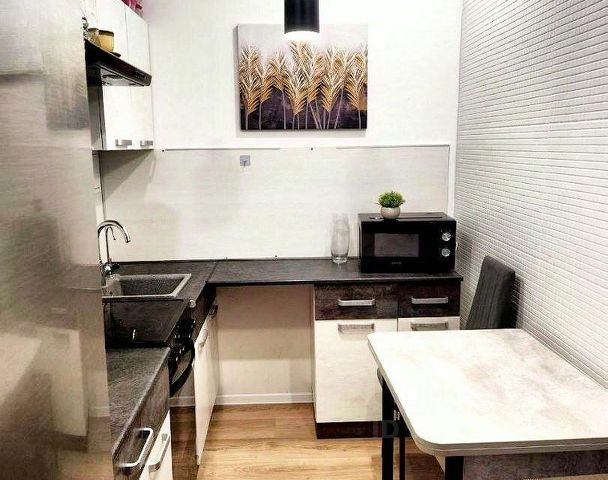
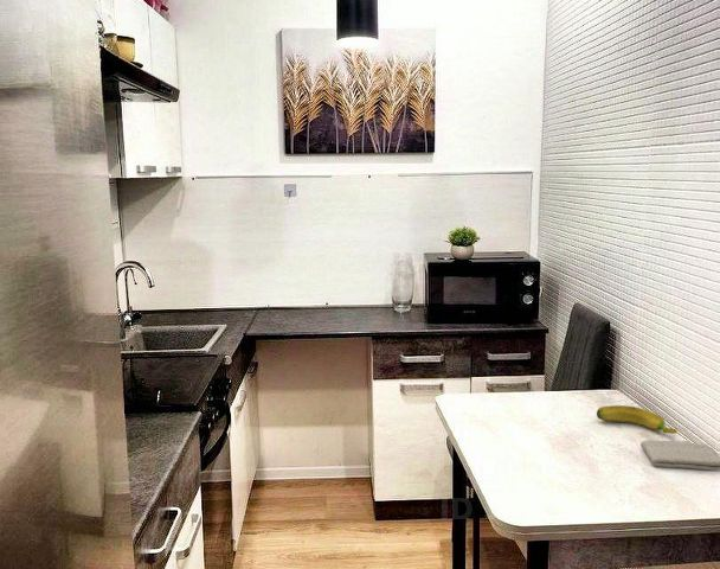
+ washcloth [639,439,720,472]
+ banana [596,404,677,435]
